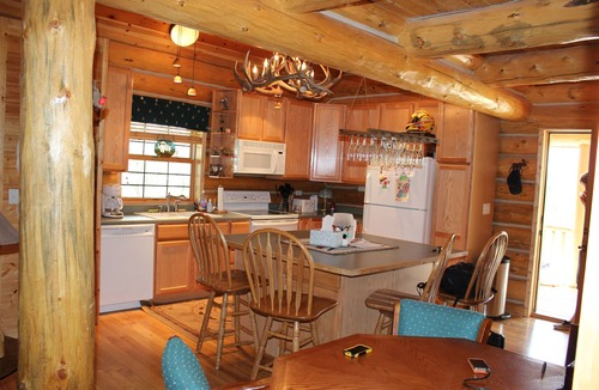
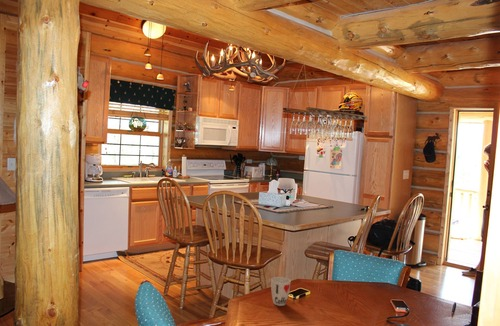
+ cup [270,276,292,307]
